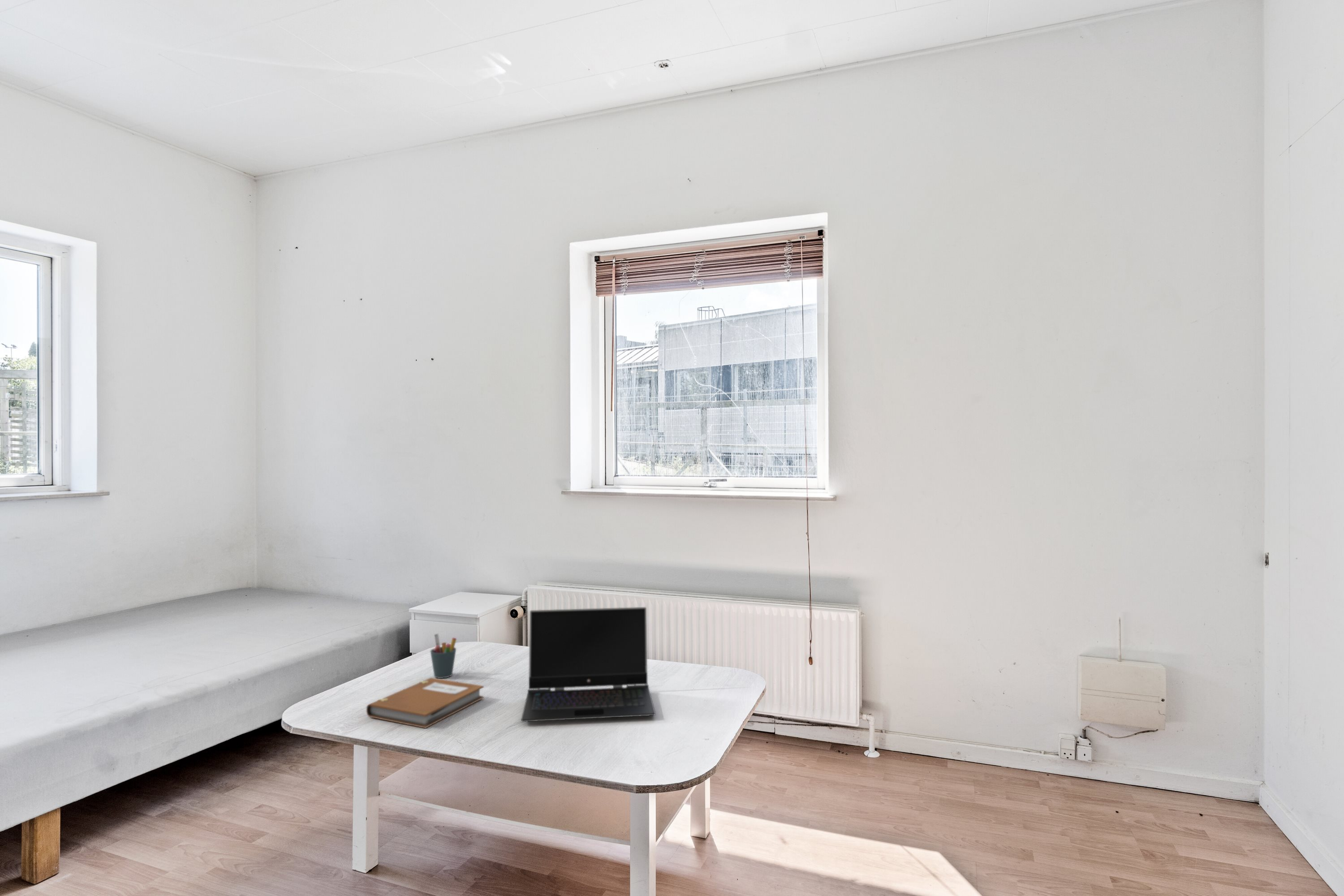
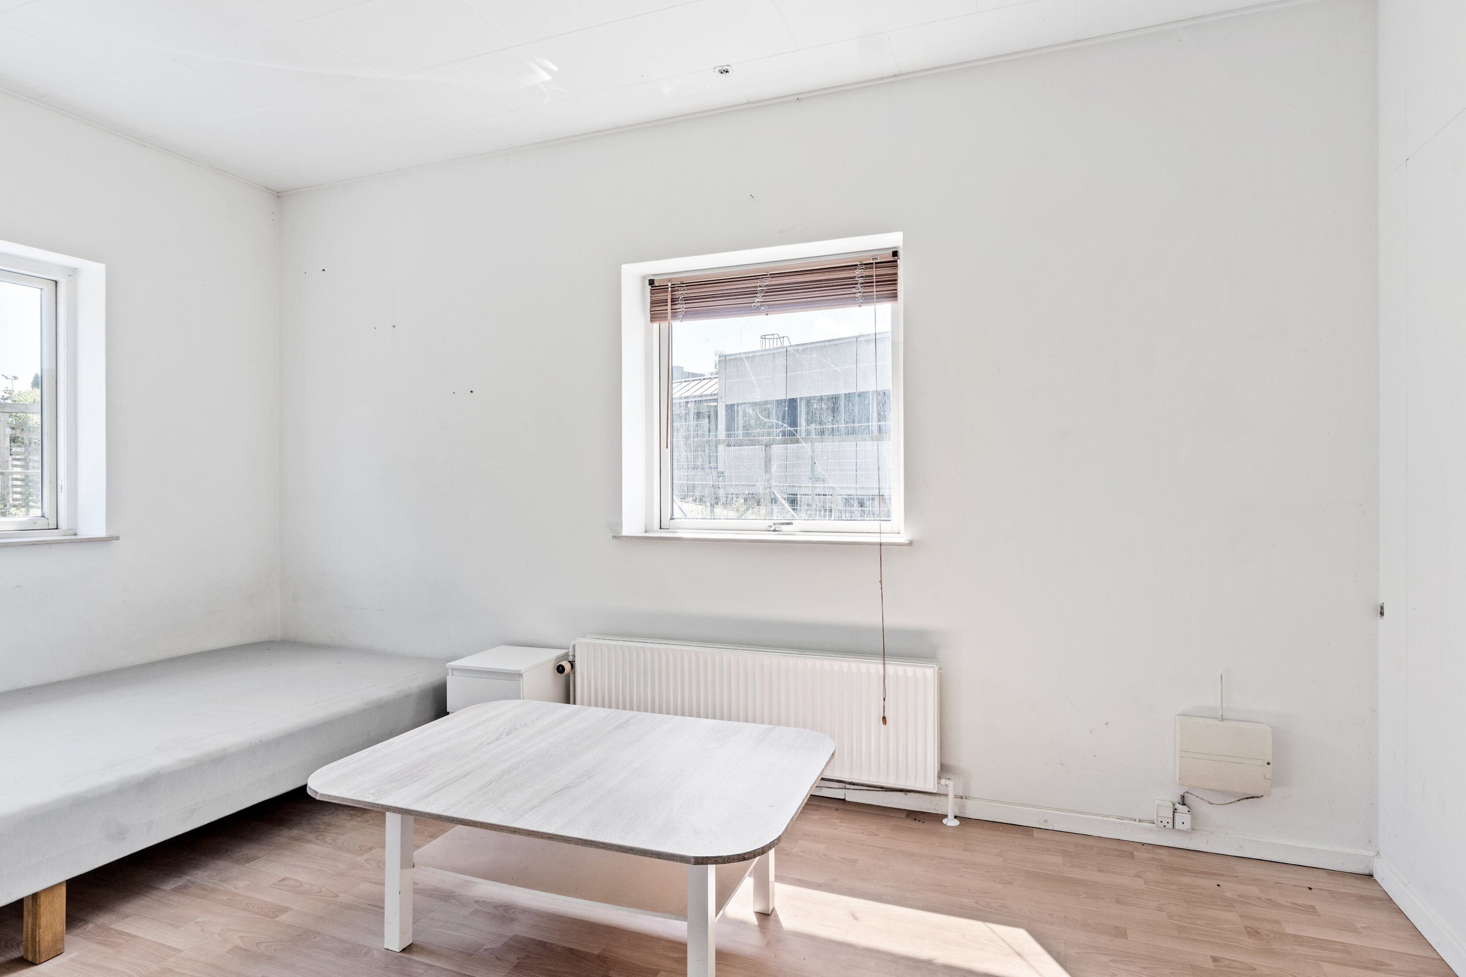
- pen holder [430,633,457,679]
- notebook [366,677,484,728]
- laptop computer [521,607,656,722]
